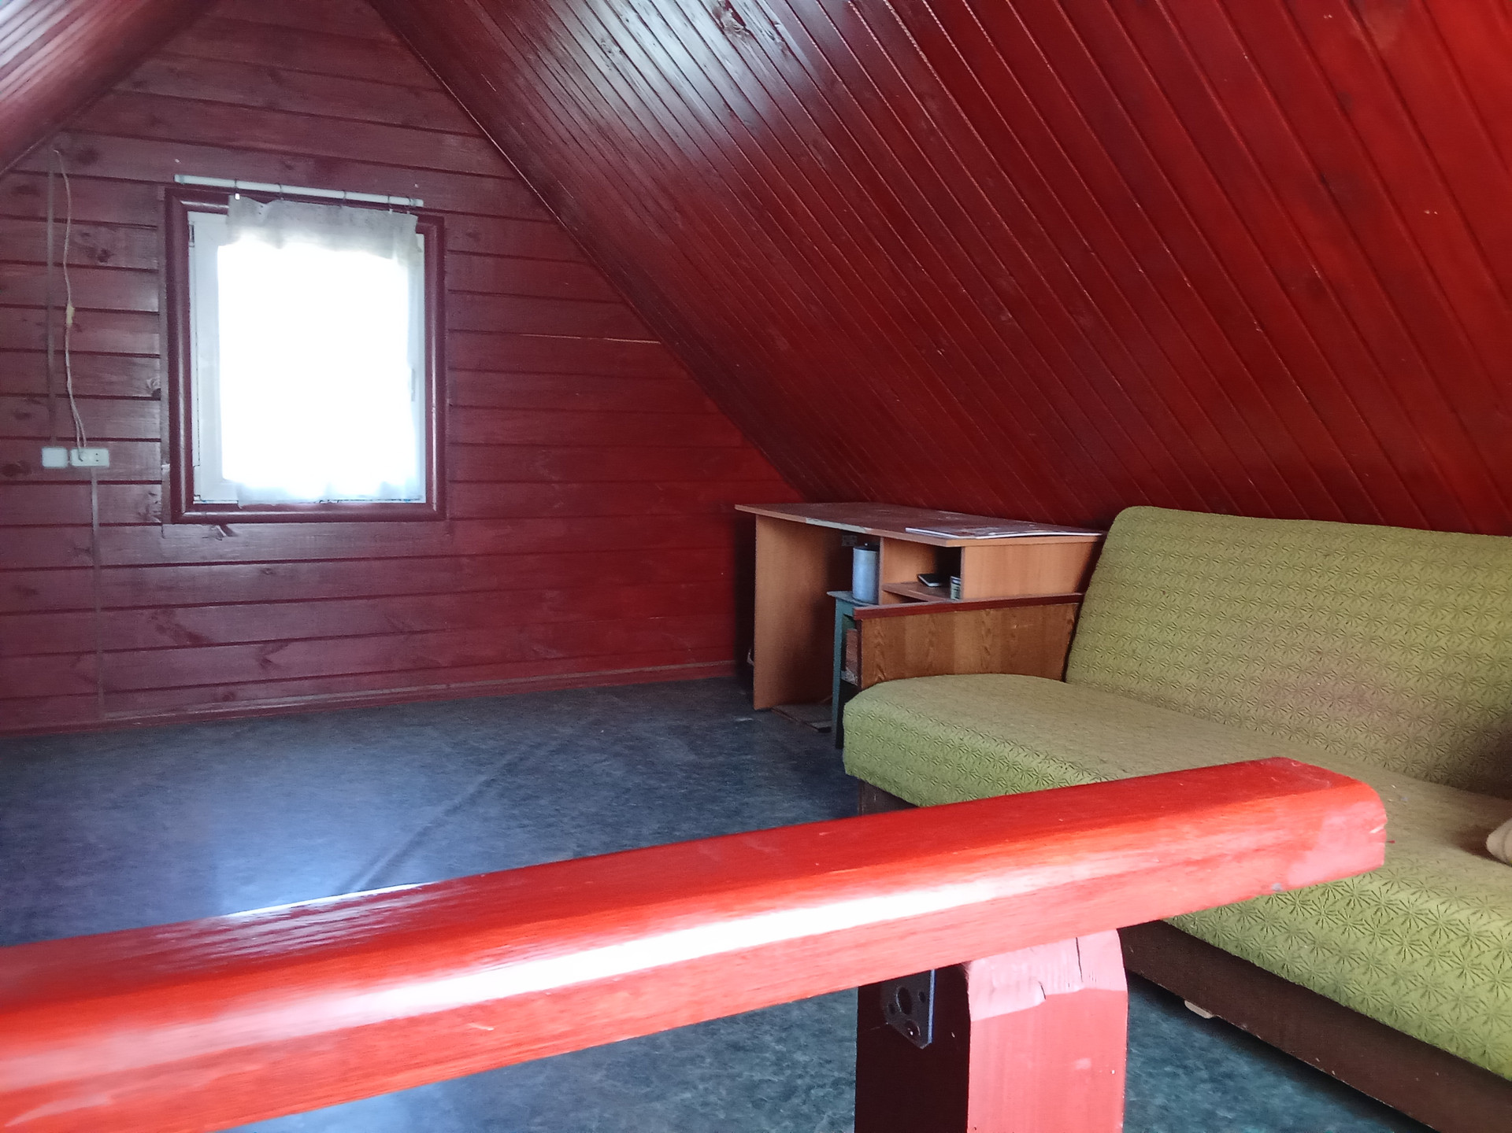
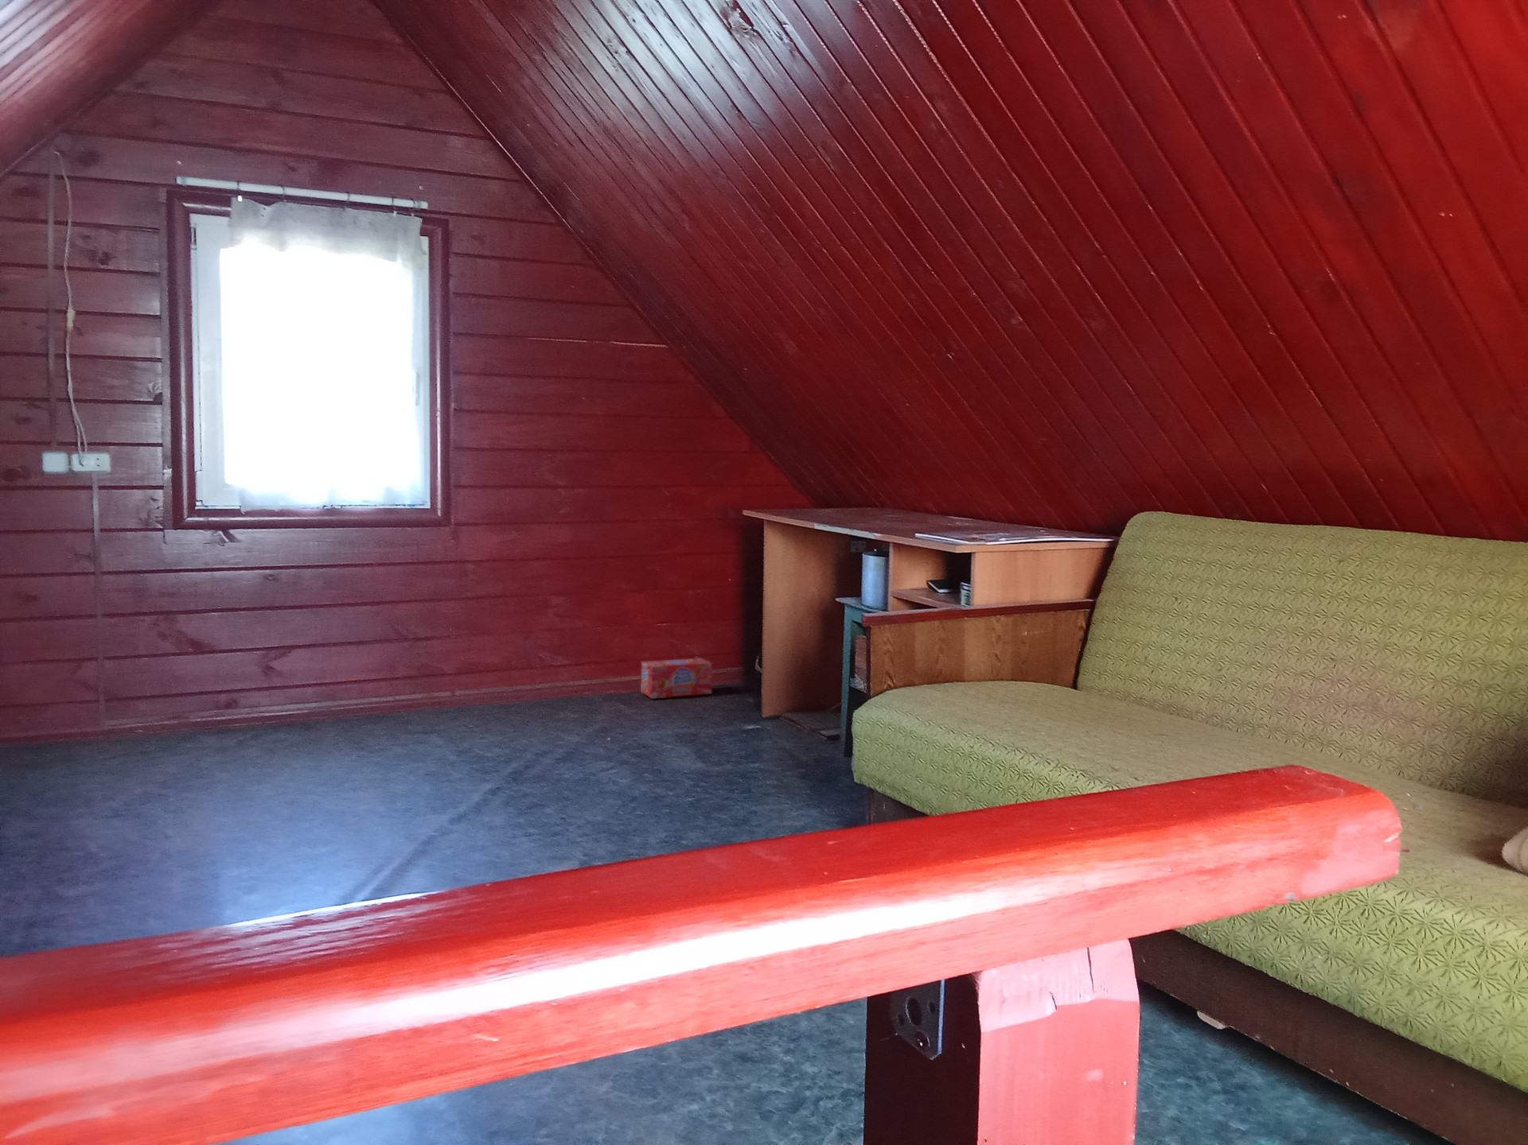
+ box [640,658,713,700]
